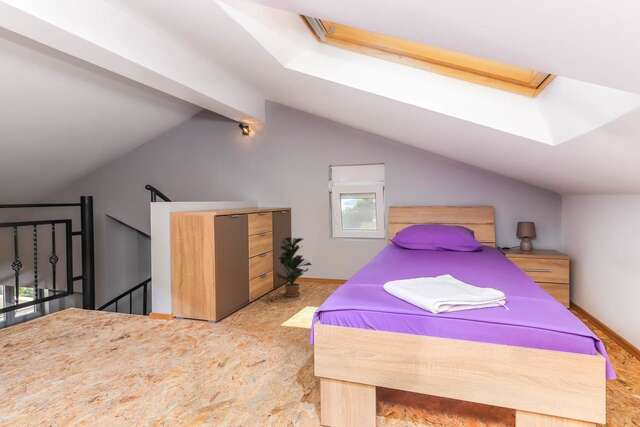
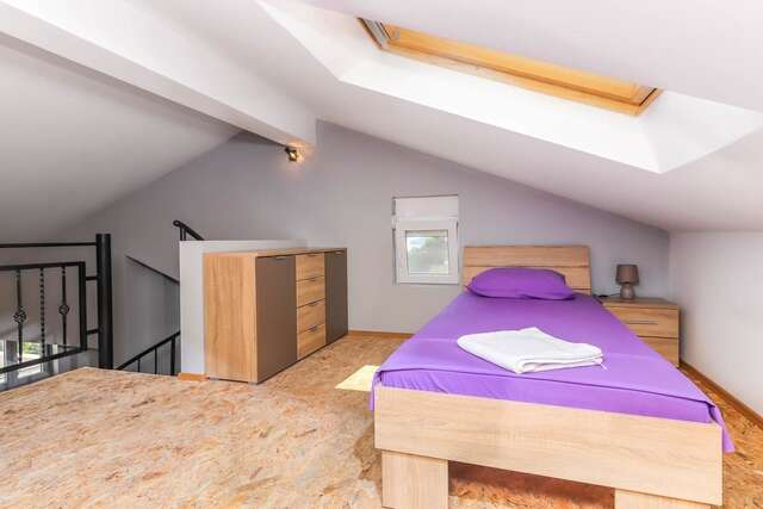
- potted plant [275,236,313,298]
